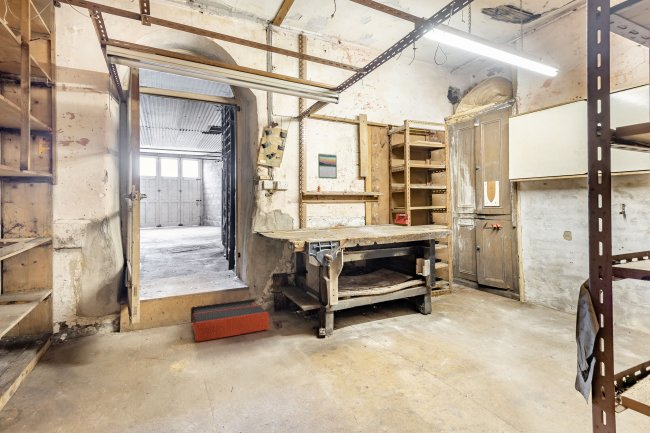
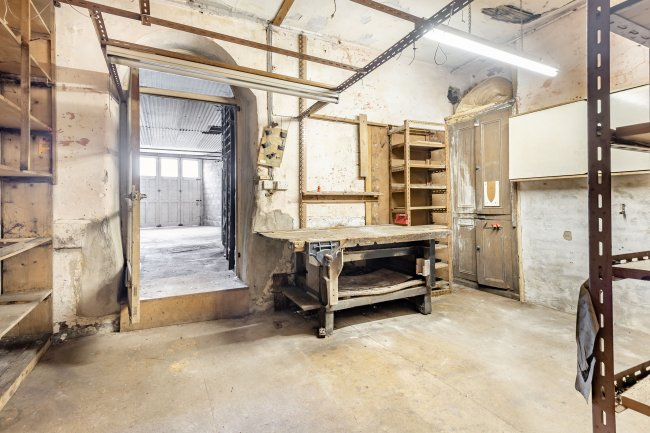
- toolbox [190,298,270,342]
- calendar [317,152,338,180]
